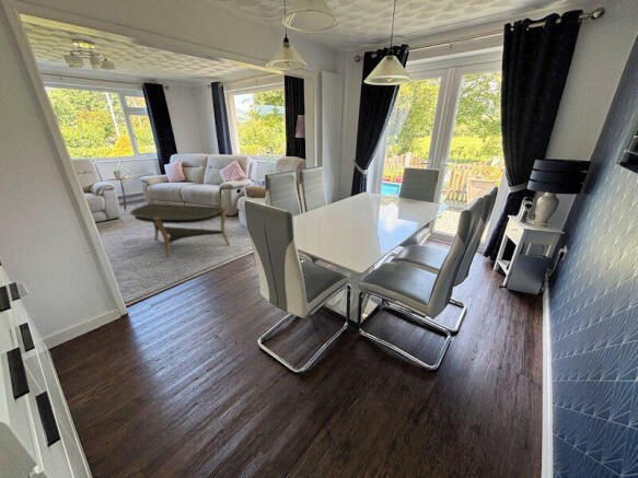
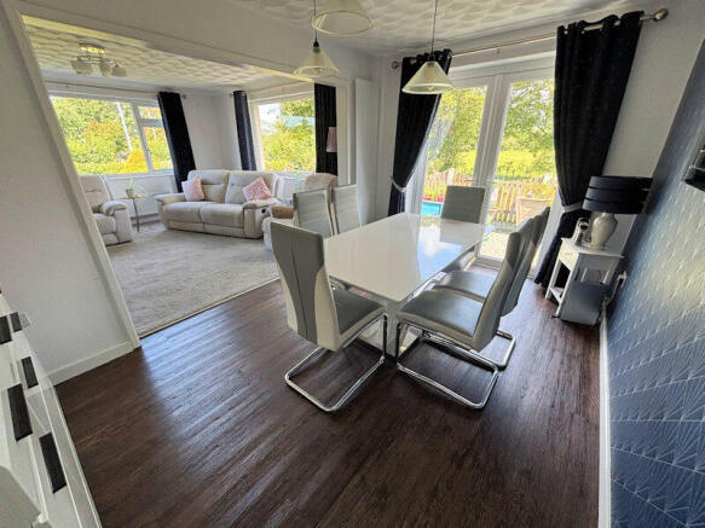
- coffee table [129,202,231,259]
